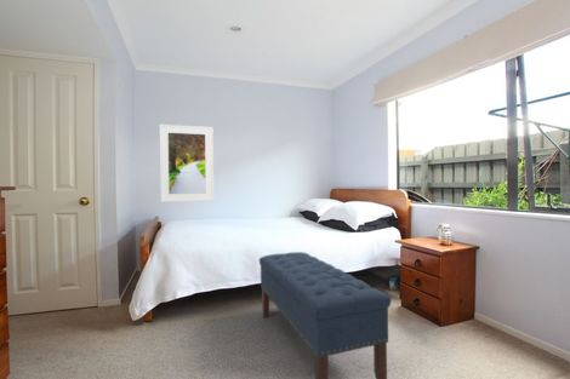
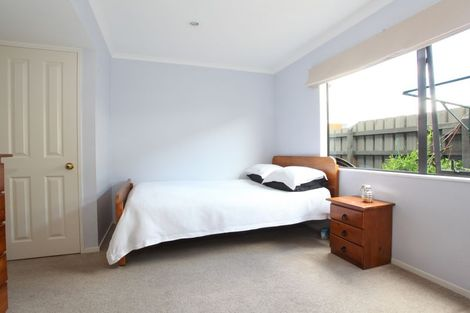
- bench [258,251,392,379]
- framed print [159,124,215,203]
